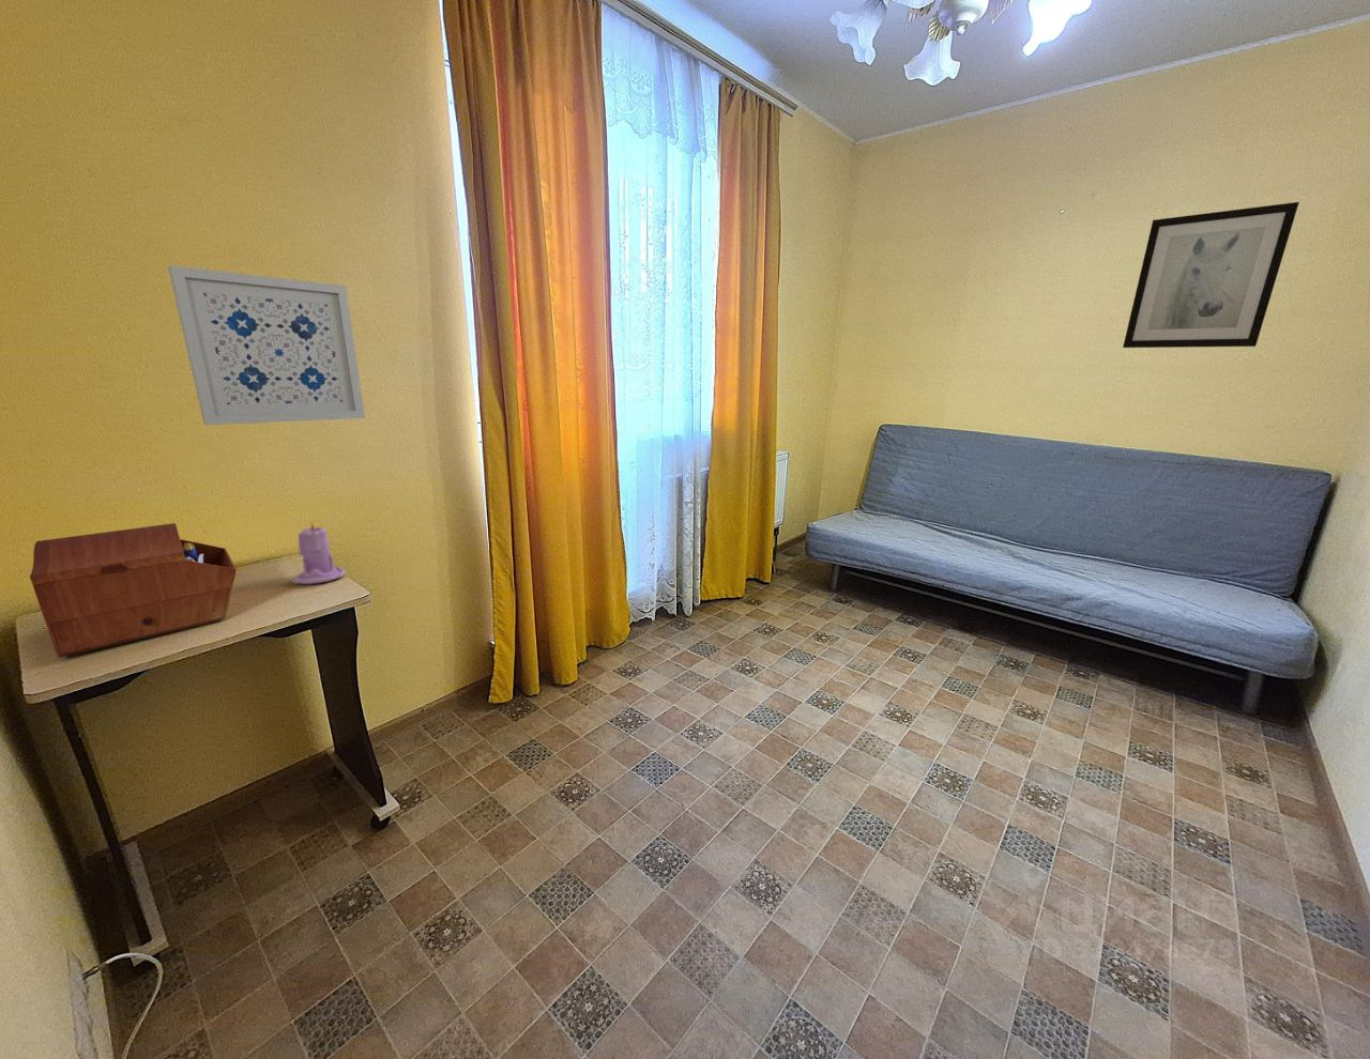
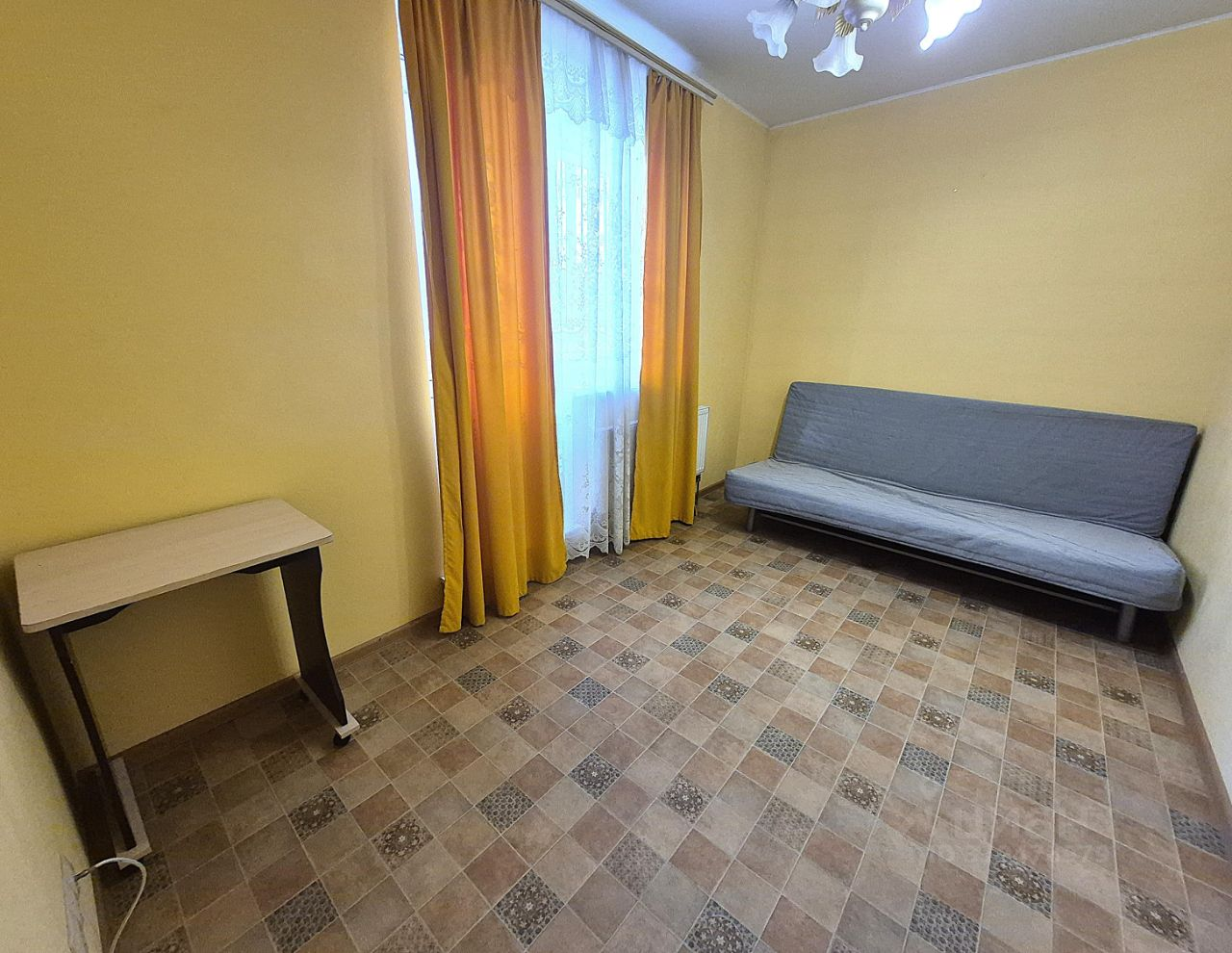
- wall art [1122,201,1300,349]
- candle [291,522,347,586]
- wall art [167,264,366,426]
- sewing box [29,522,238,659]
